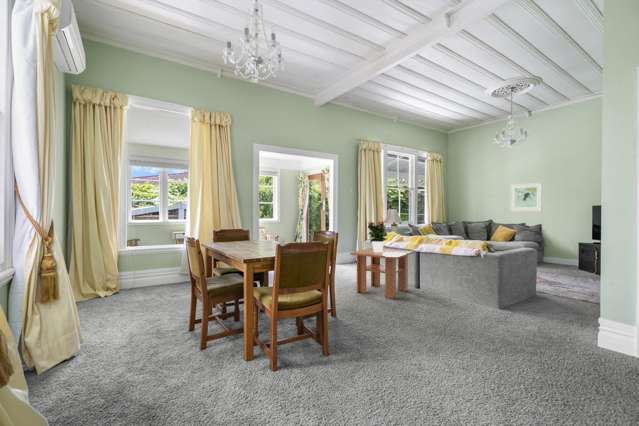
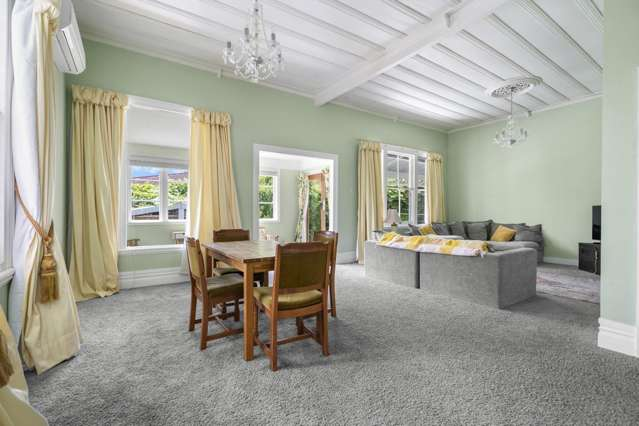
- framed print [509,182,543,212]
- potted flower [366,220,388,252]
- coffee table [349,247,415,300]
